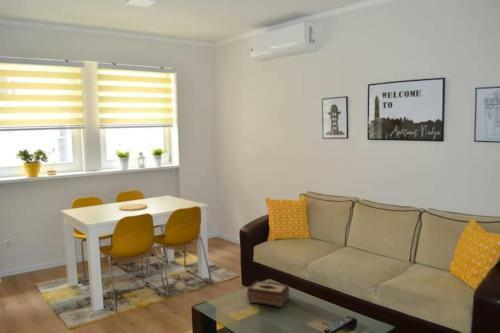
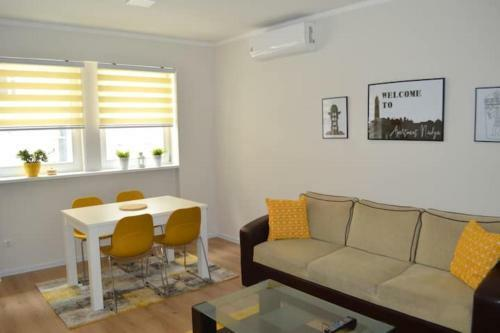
- tissue box [246,280,290,308]
